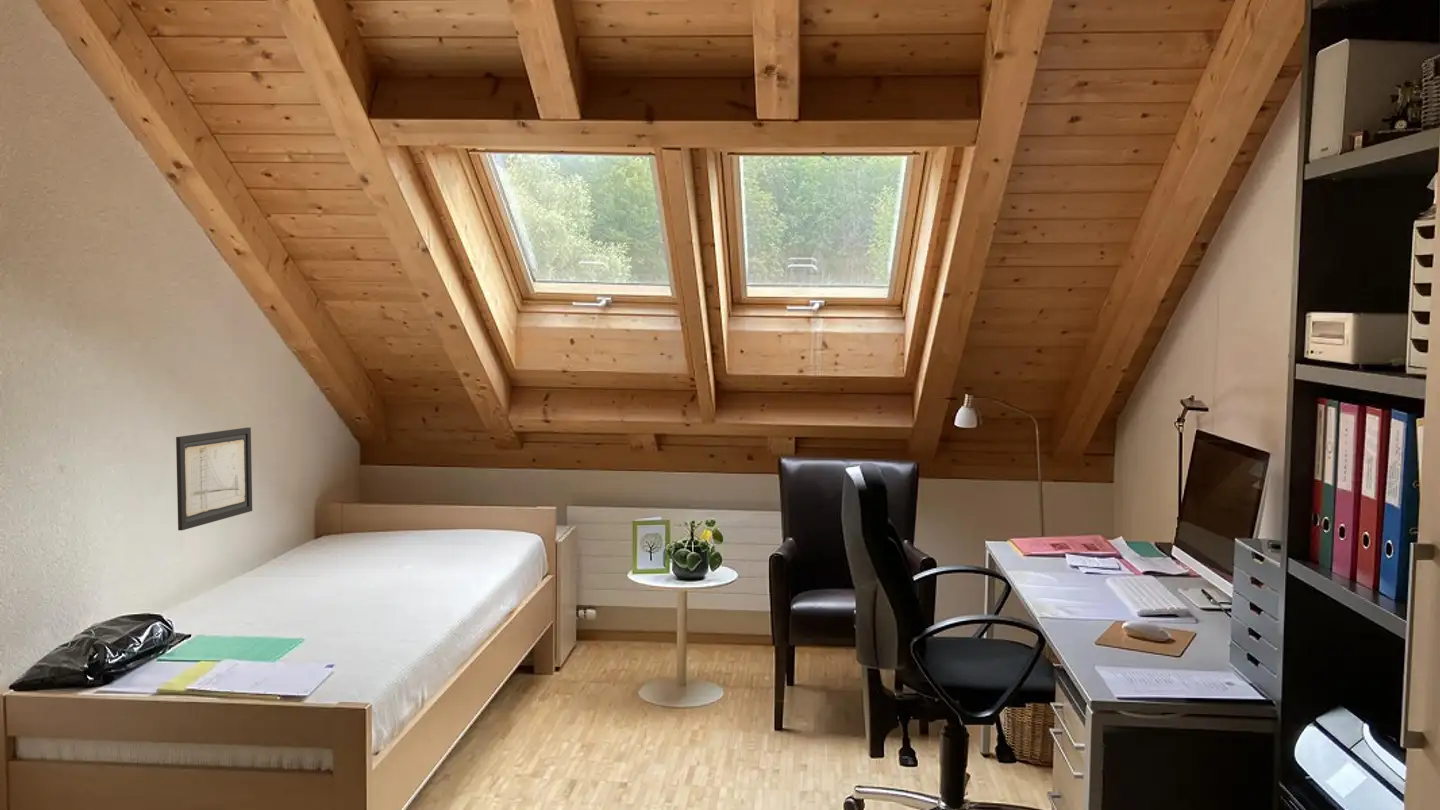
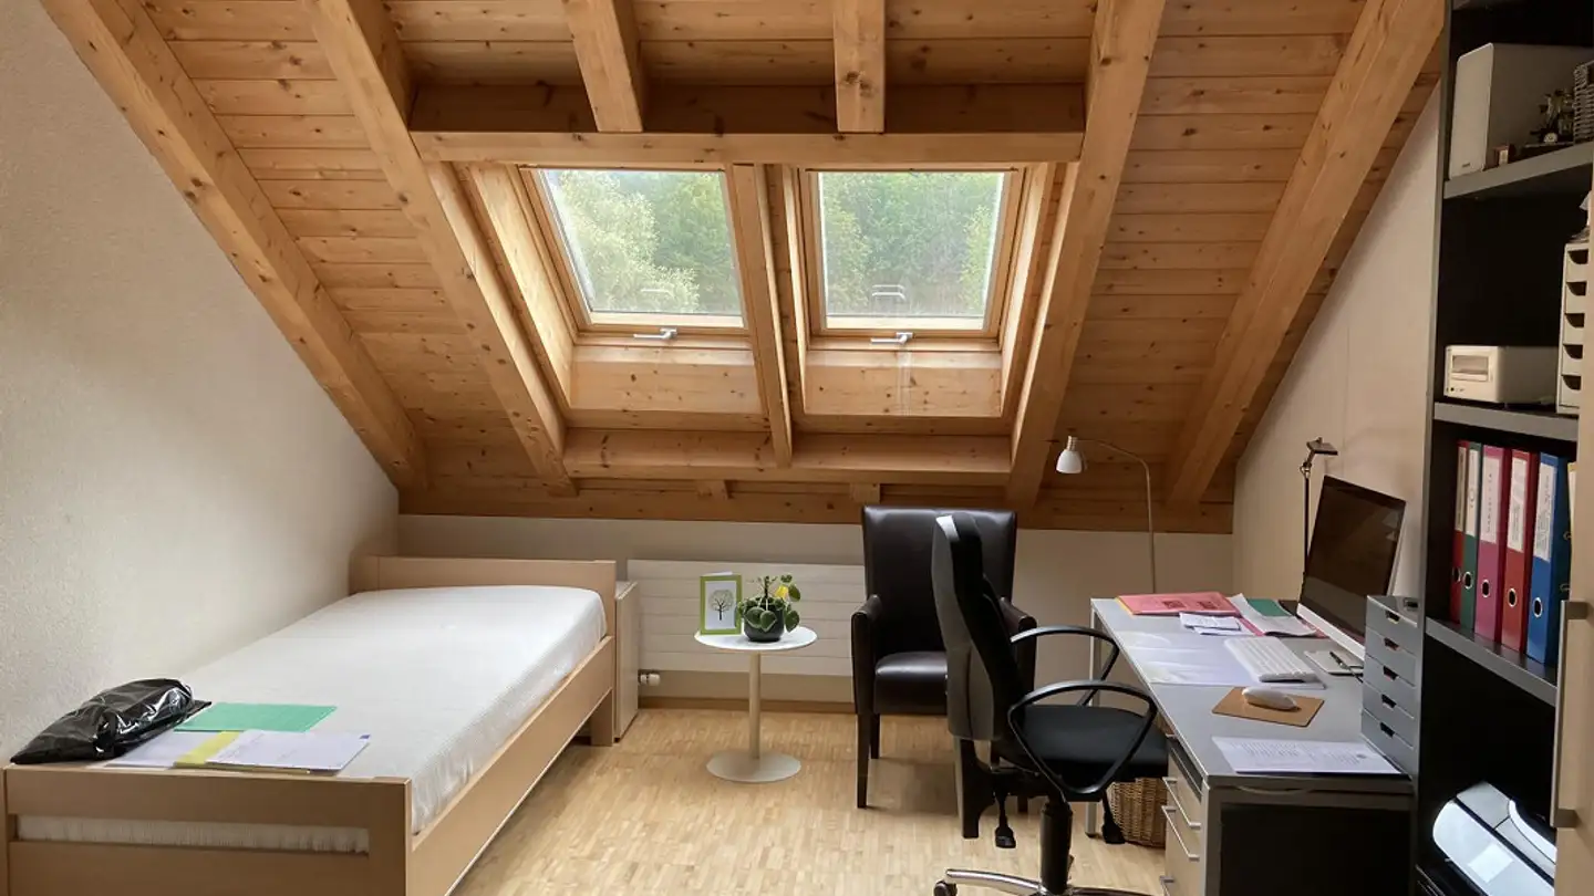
- wall art [175,426,253,531]
